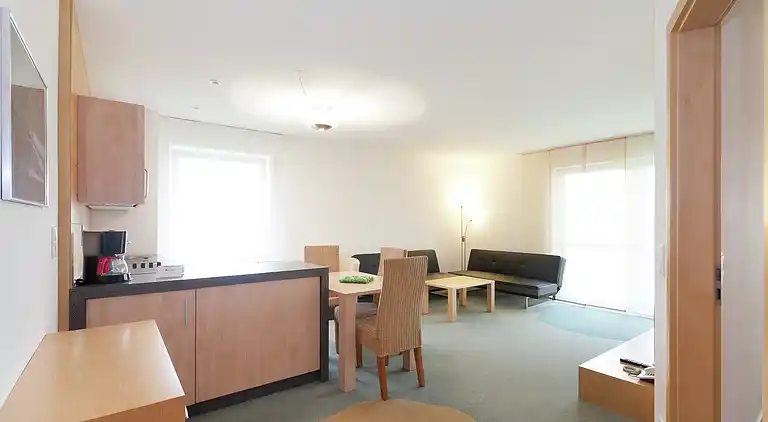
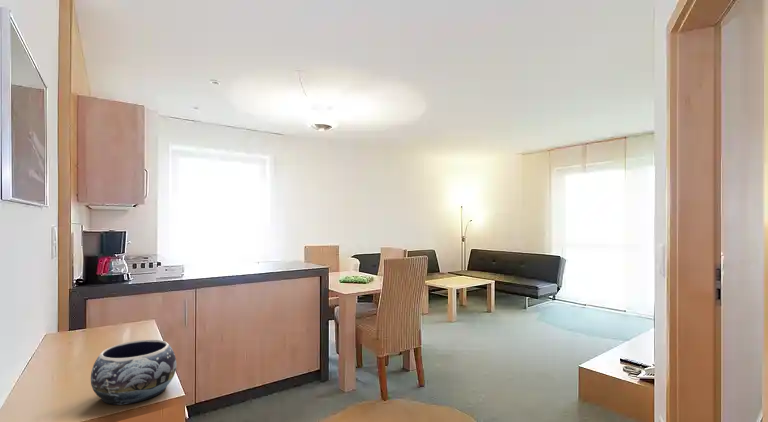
+ decorative bowl [90,339,177,406]
